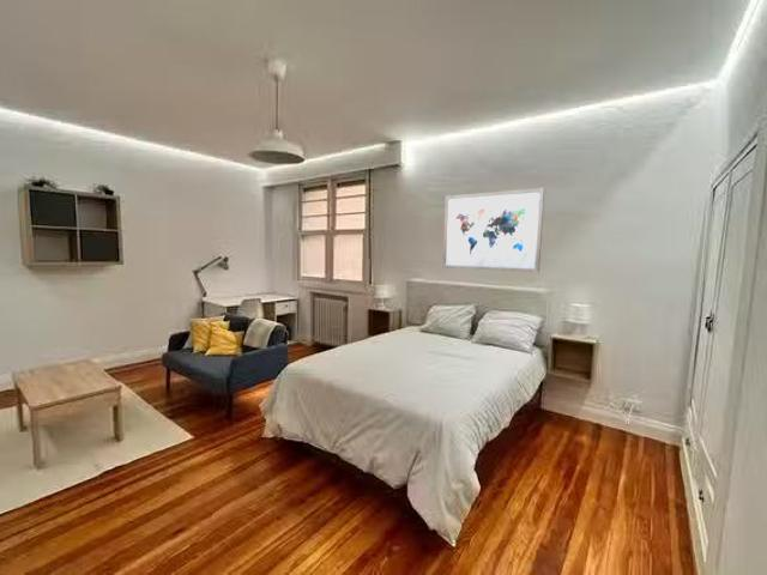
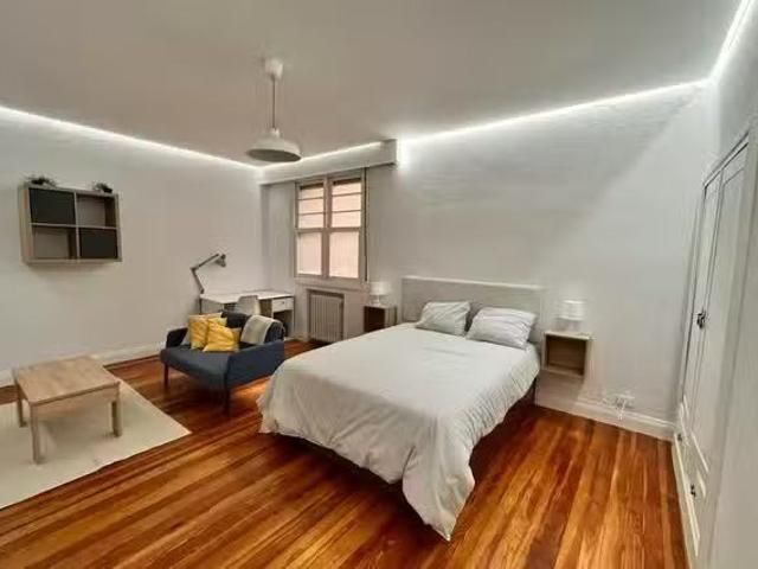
- wall art [441,187,545,273]
